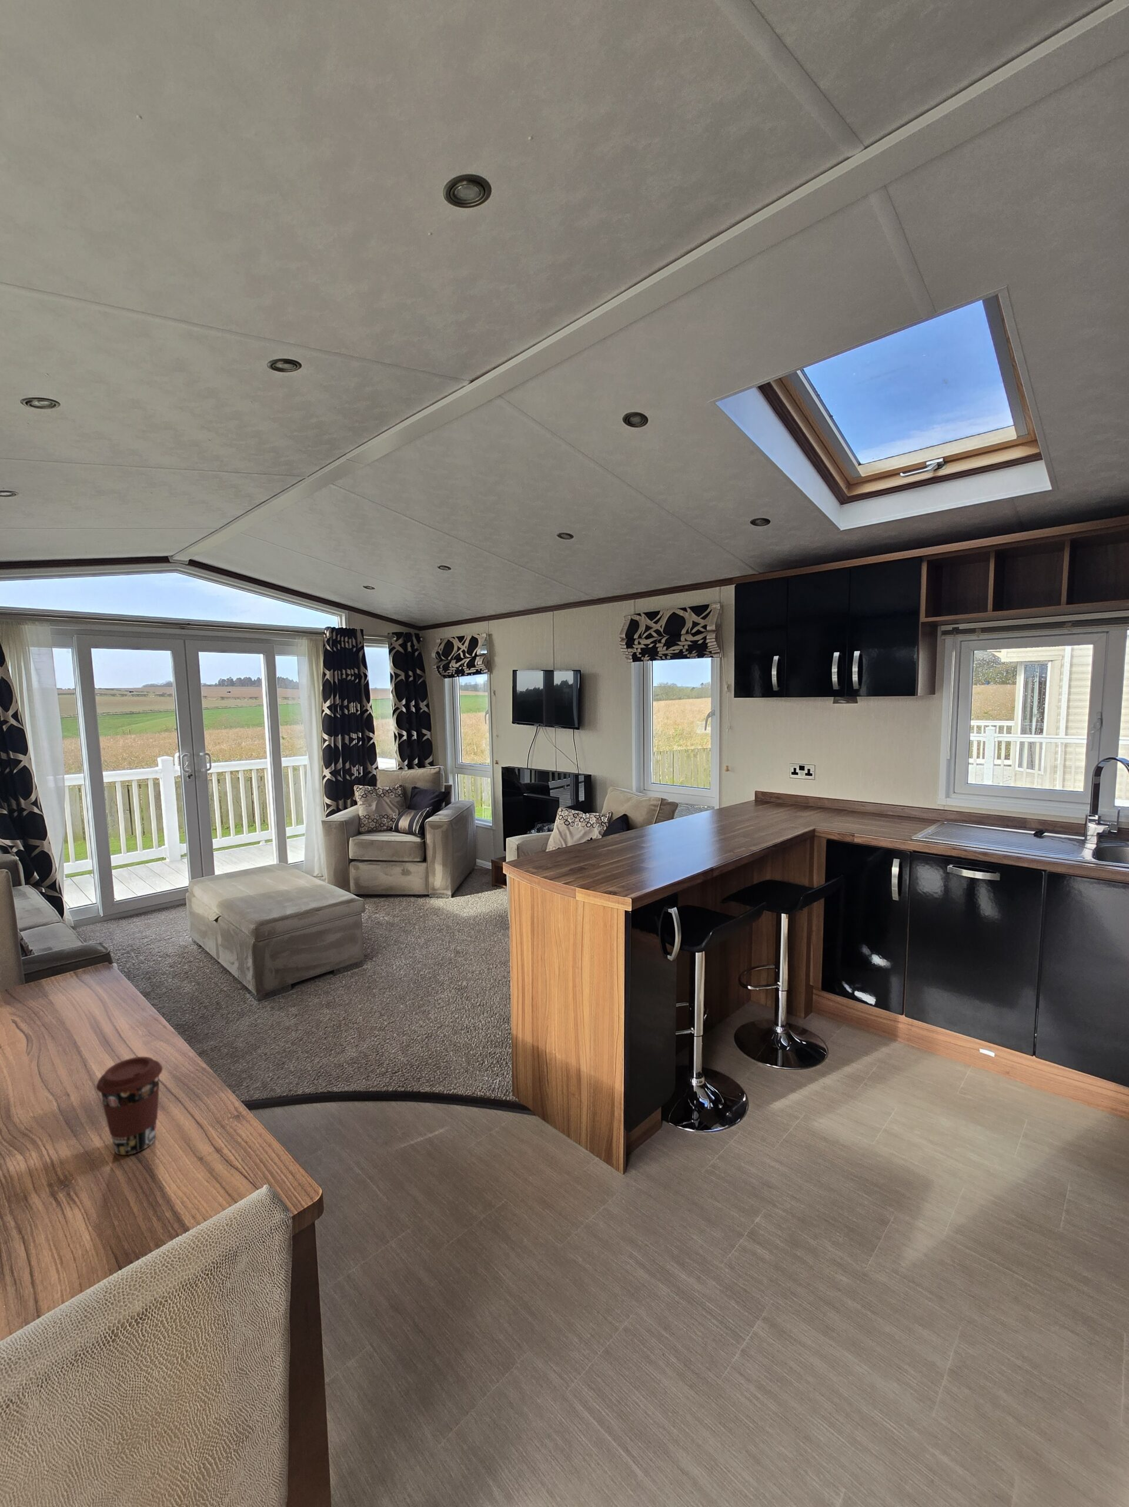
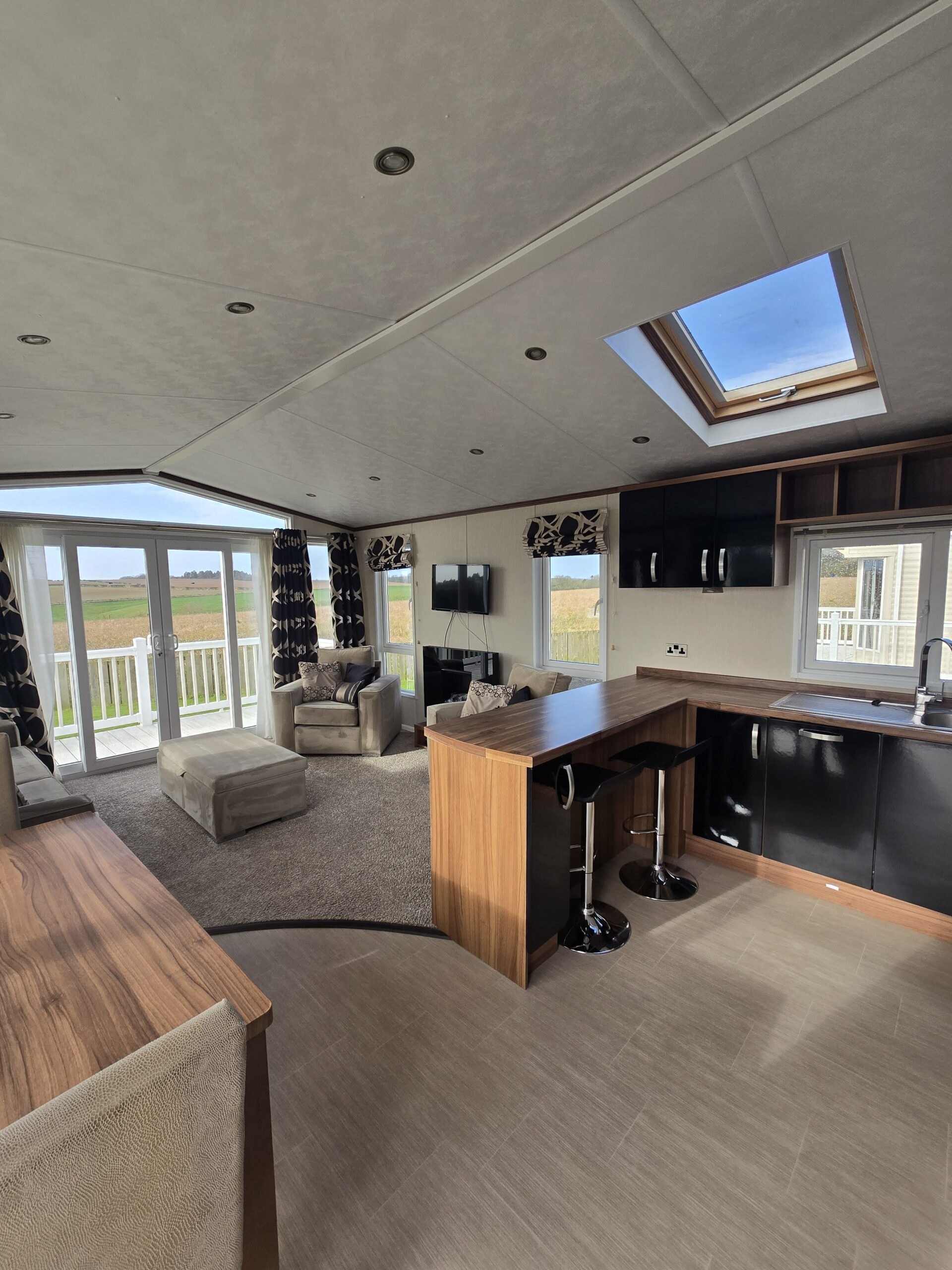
- coffee cup [95,1056,164,1156]
